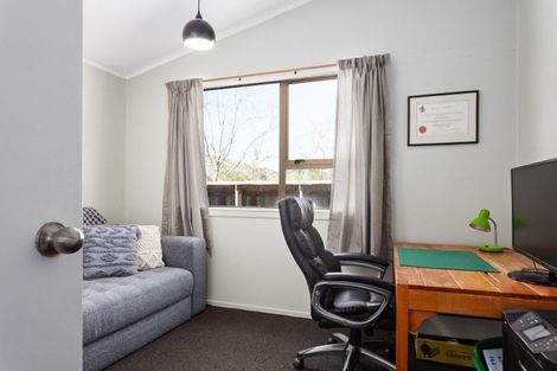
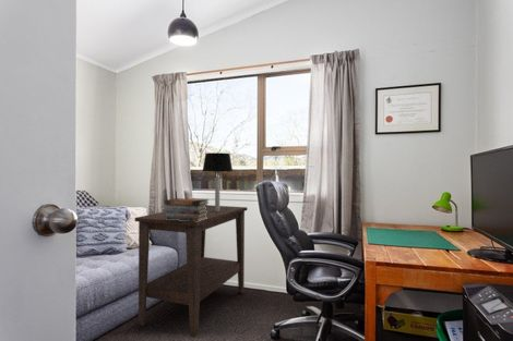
+ book stack [164,197,211,222]
+ side table [134,204,248,339]
+ table lamp [202,151,234,211]
